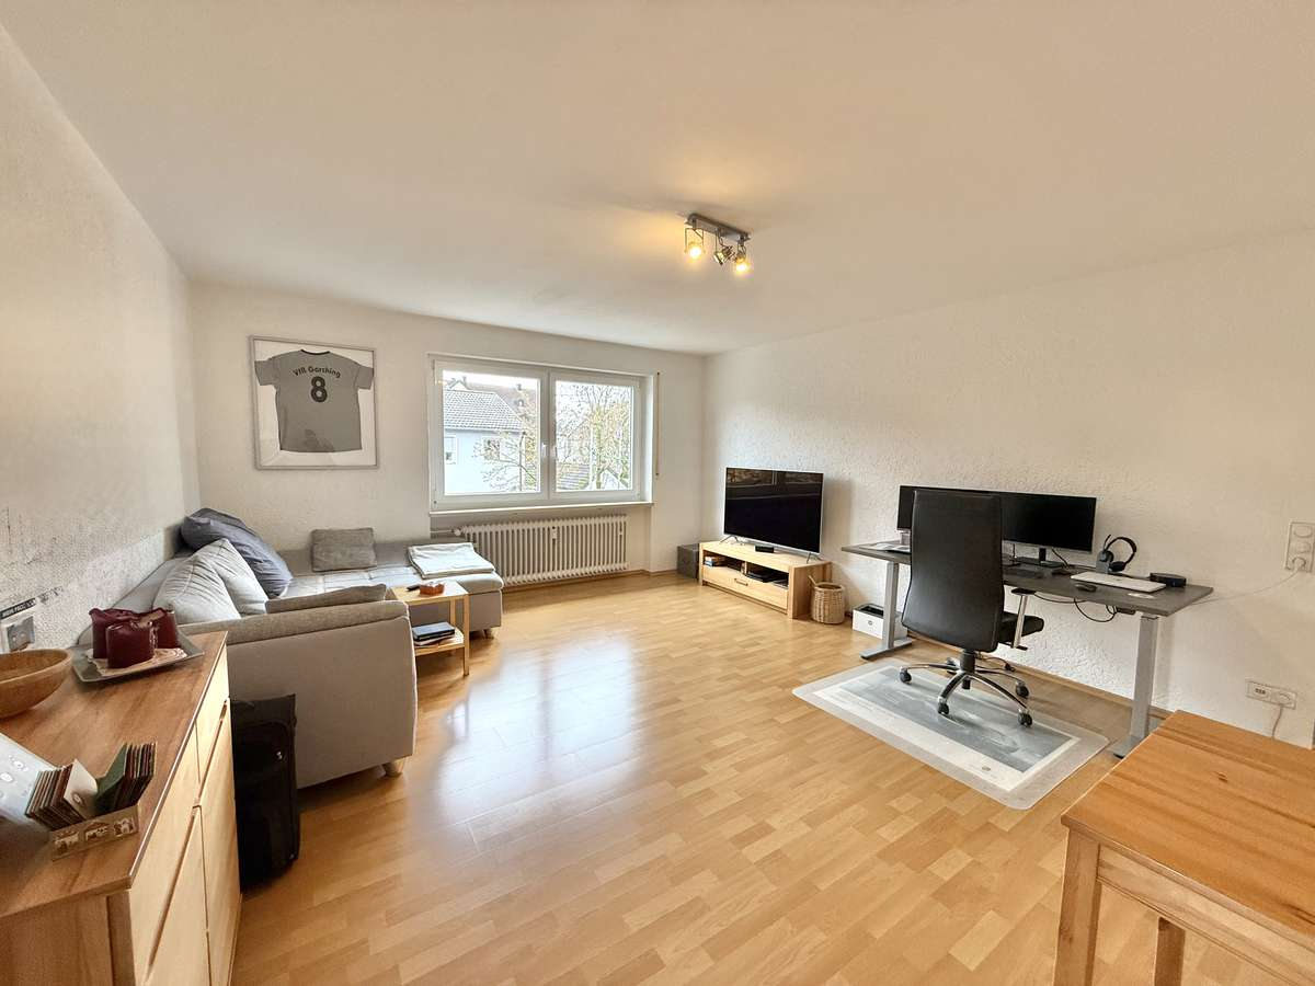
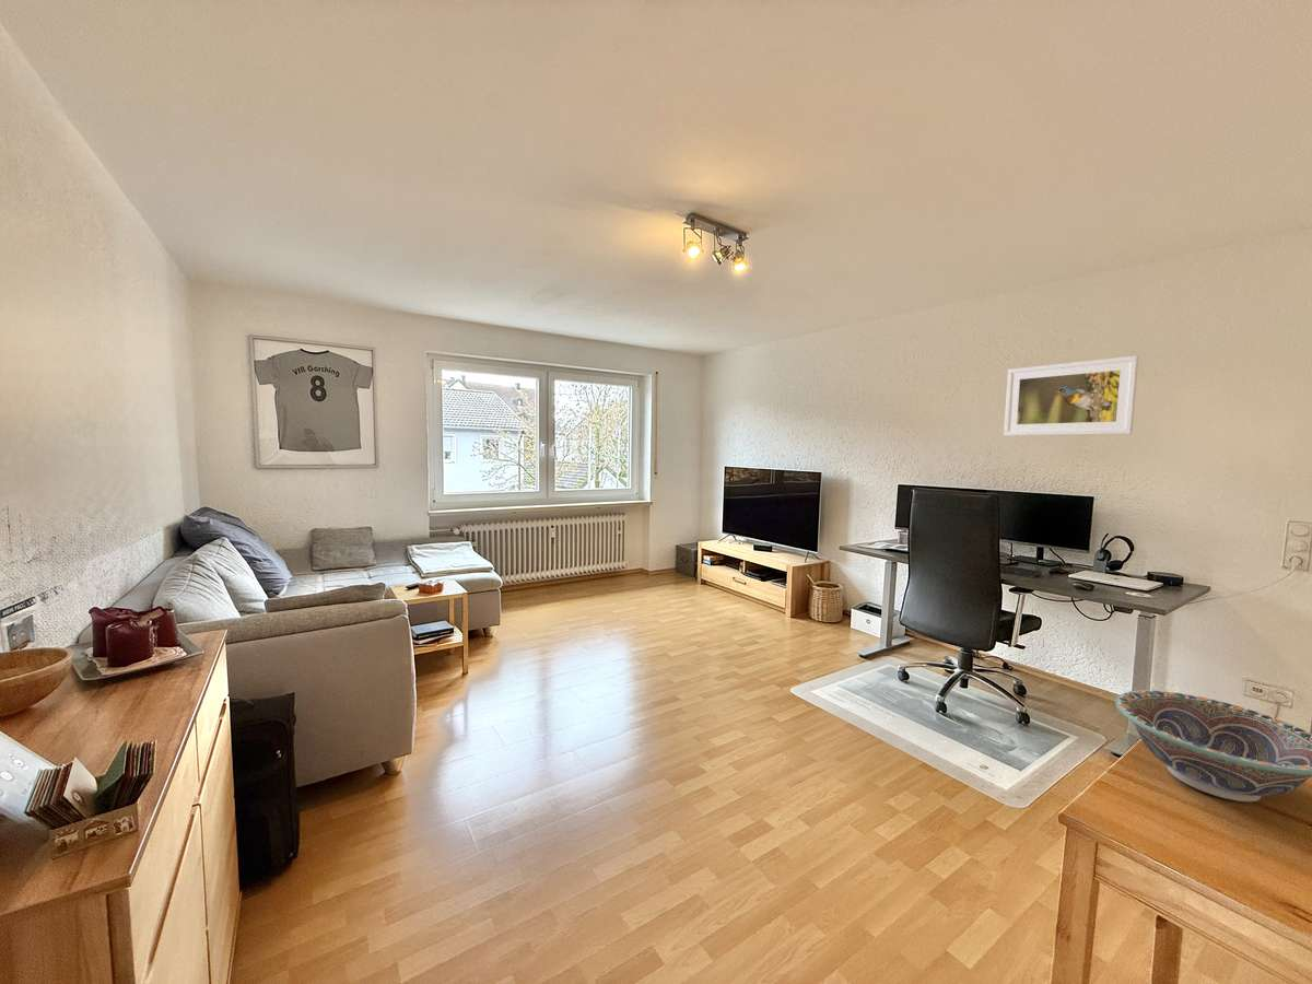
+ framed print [1003,354,1139,437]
+ decorative bowl [1114,689,1312,803]
